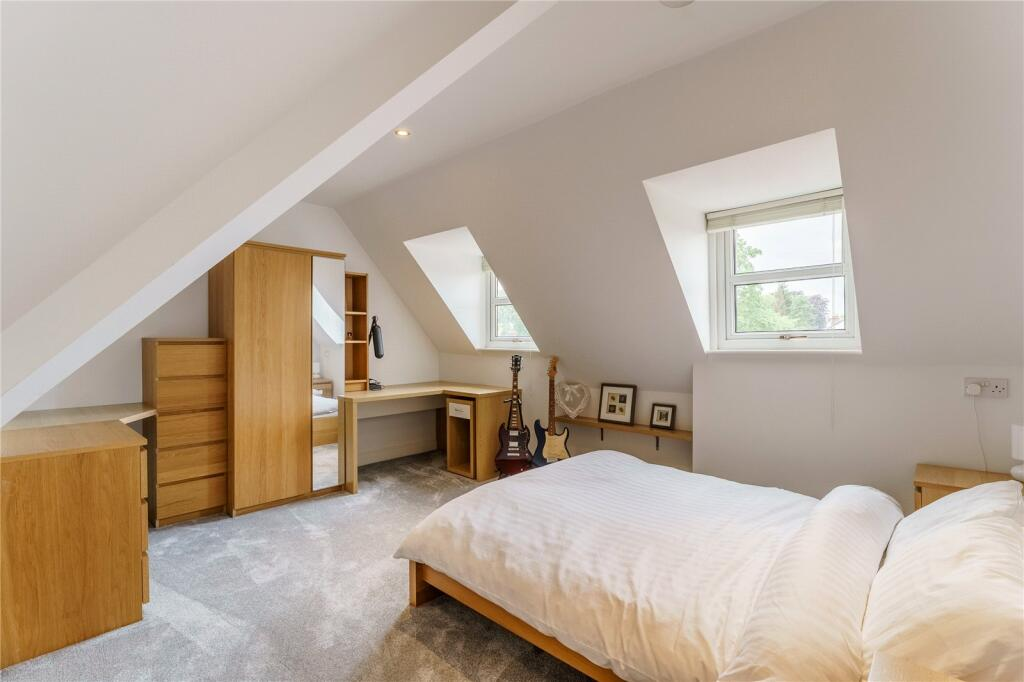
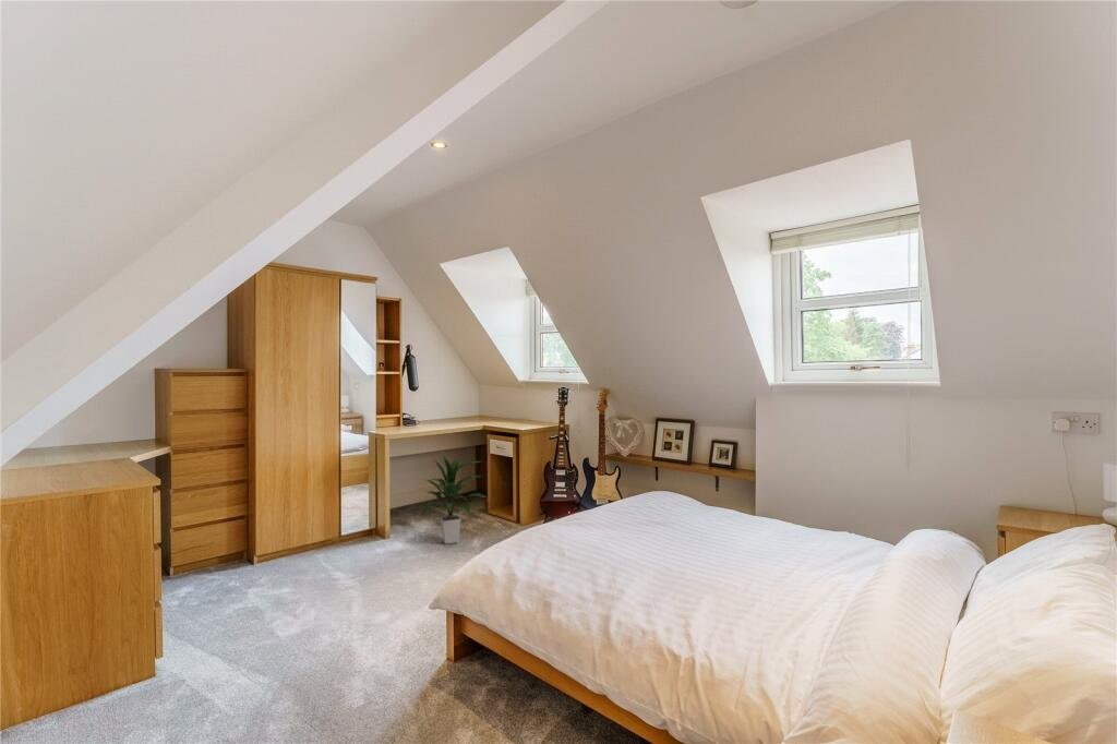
+ indoor plant [420,456,488,544]
